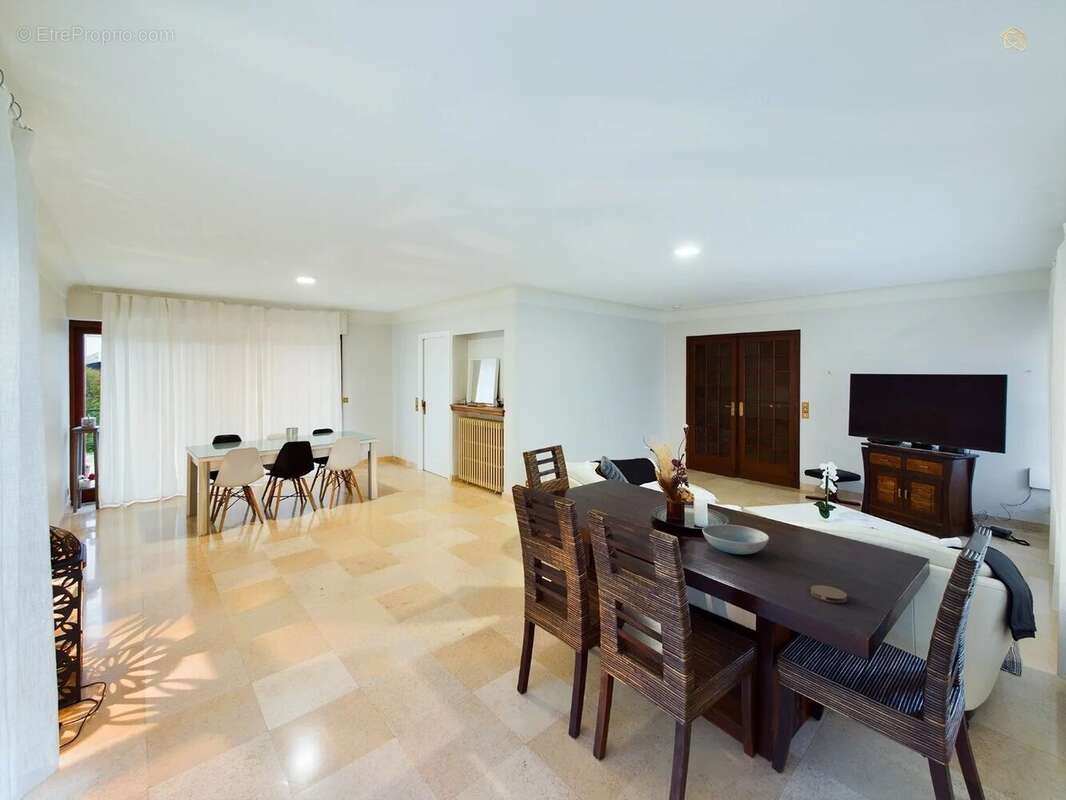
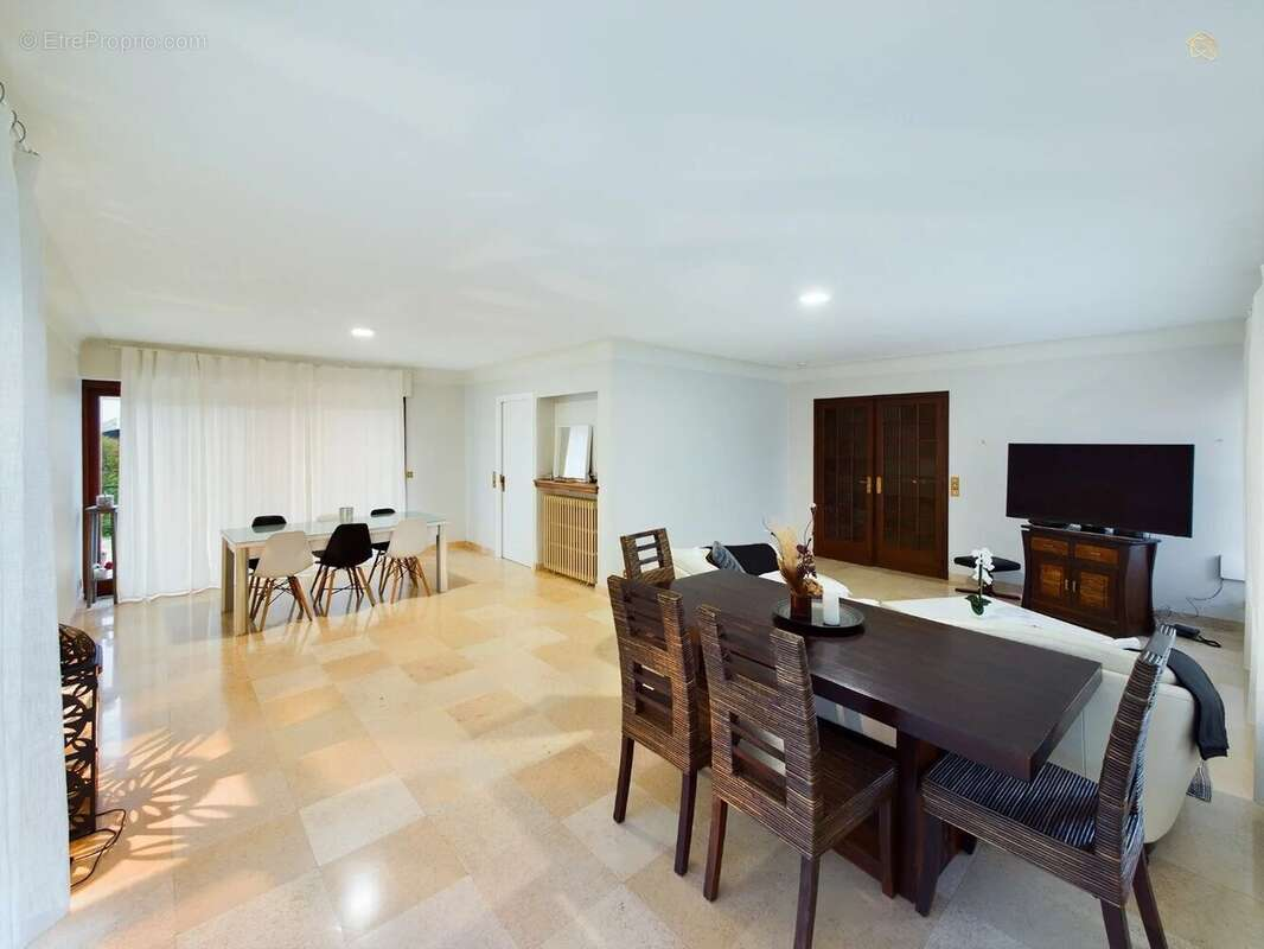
- dish [701,523,770,555]
- coaster [810,584,848,604]
